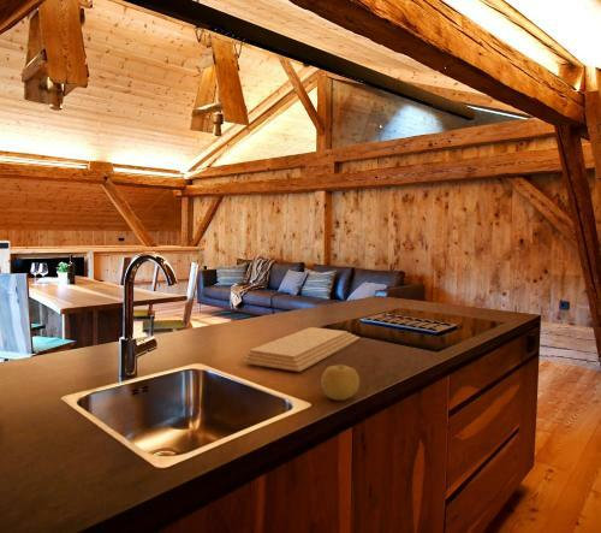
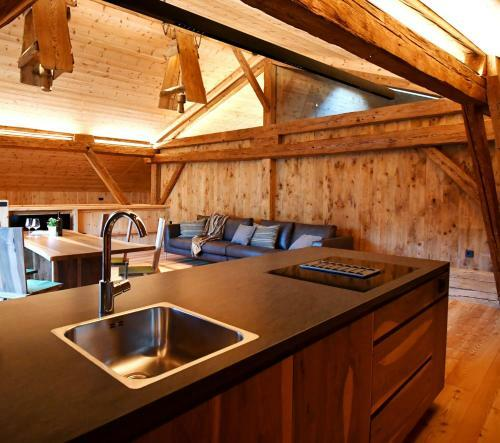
- fruit [320,363,361,402]
- cutting board [242,326,361,373]
